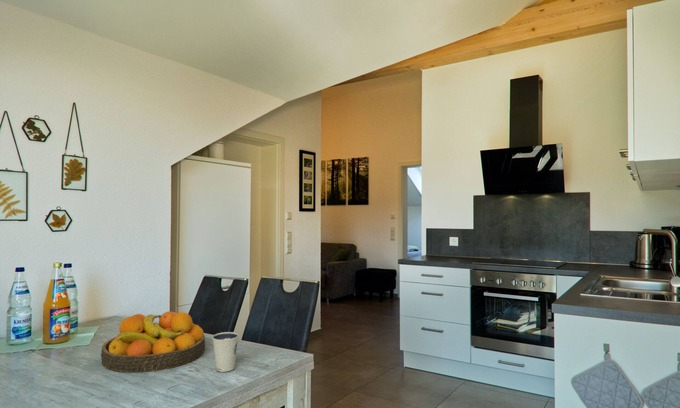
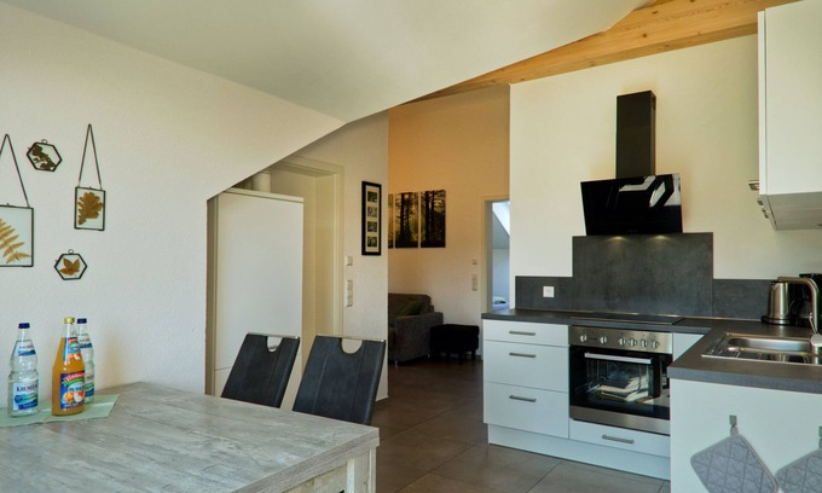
- fruit bowl [100,311,206,374]
- dixie cup [211,331,240,373]
